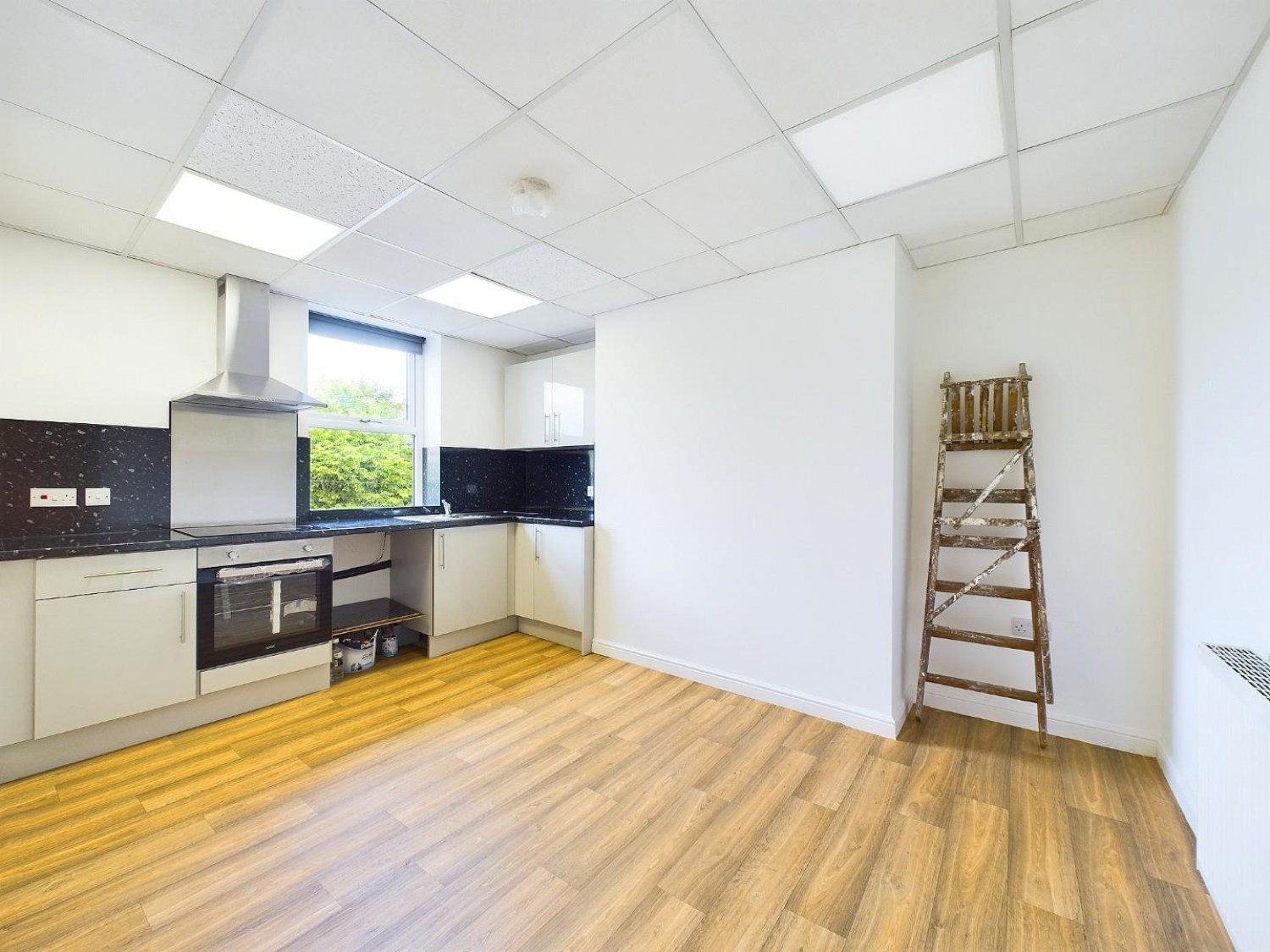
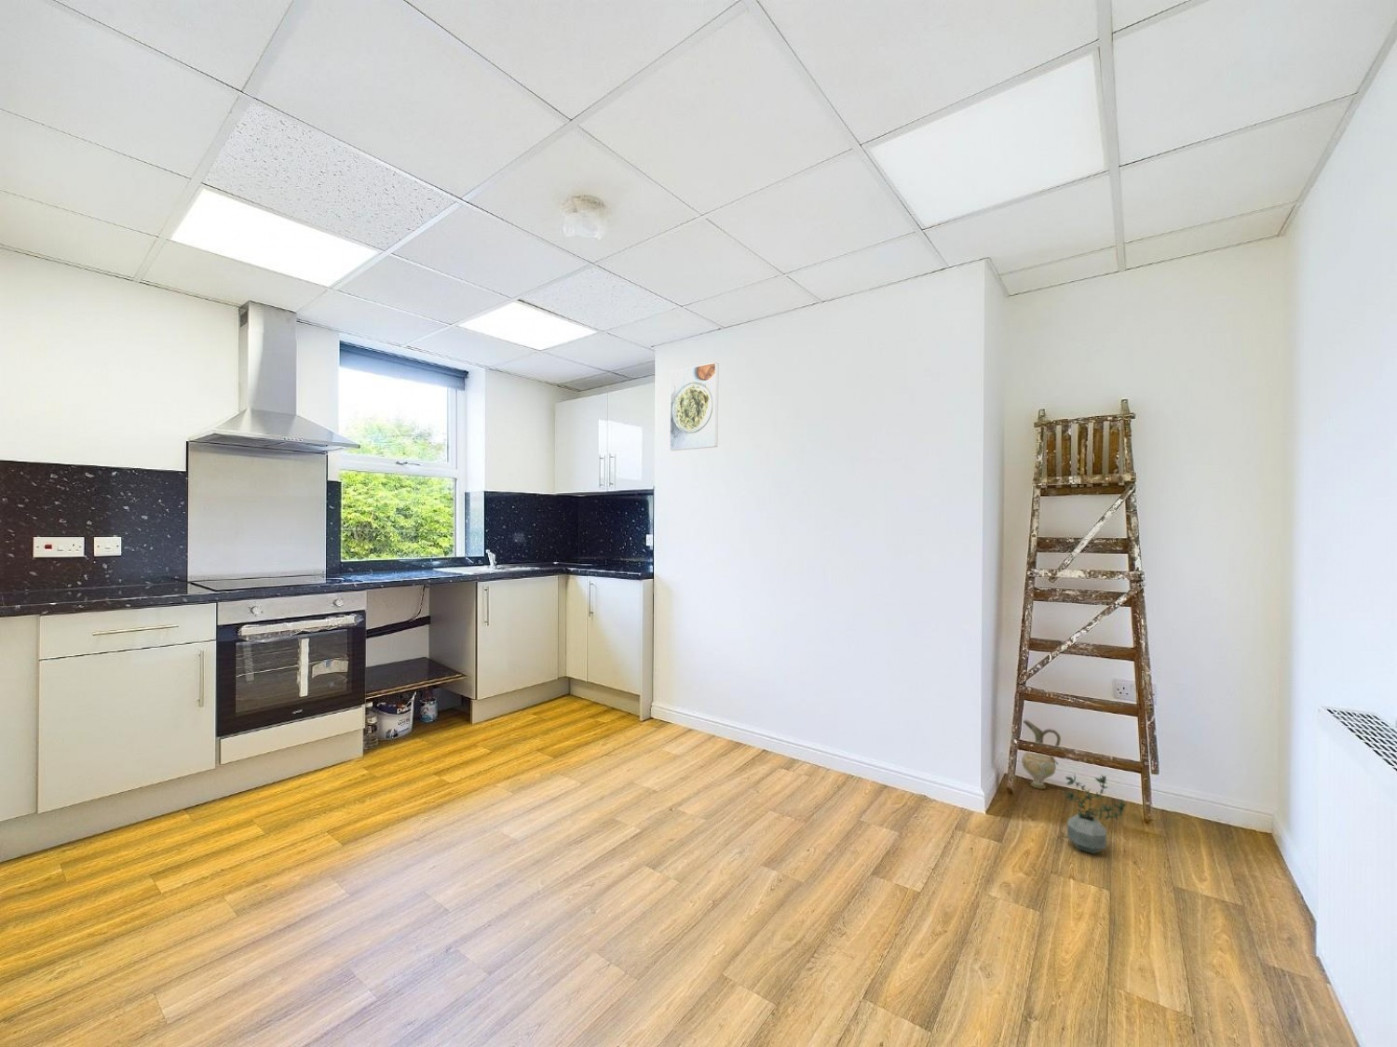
+ ceramic jug [1021,718,1062,790]
+ potted plant [1064,772,1126,855]
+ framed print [669,361,719,451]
